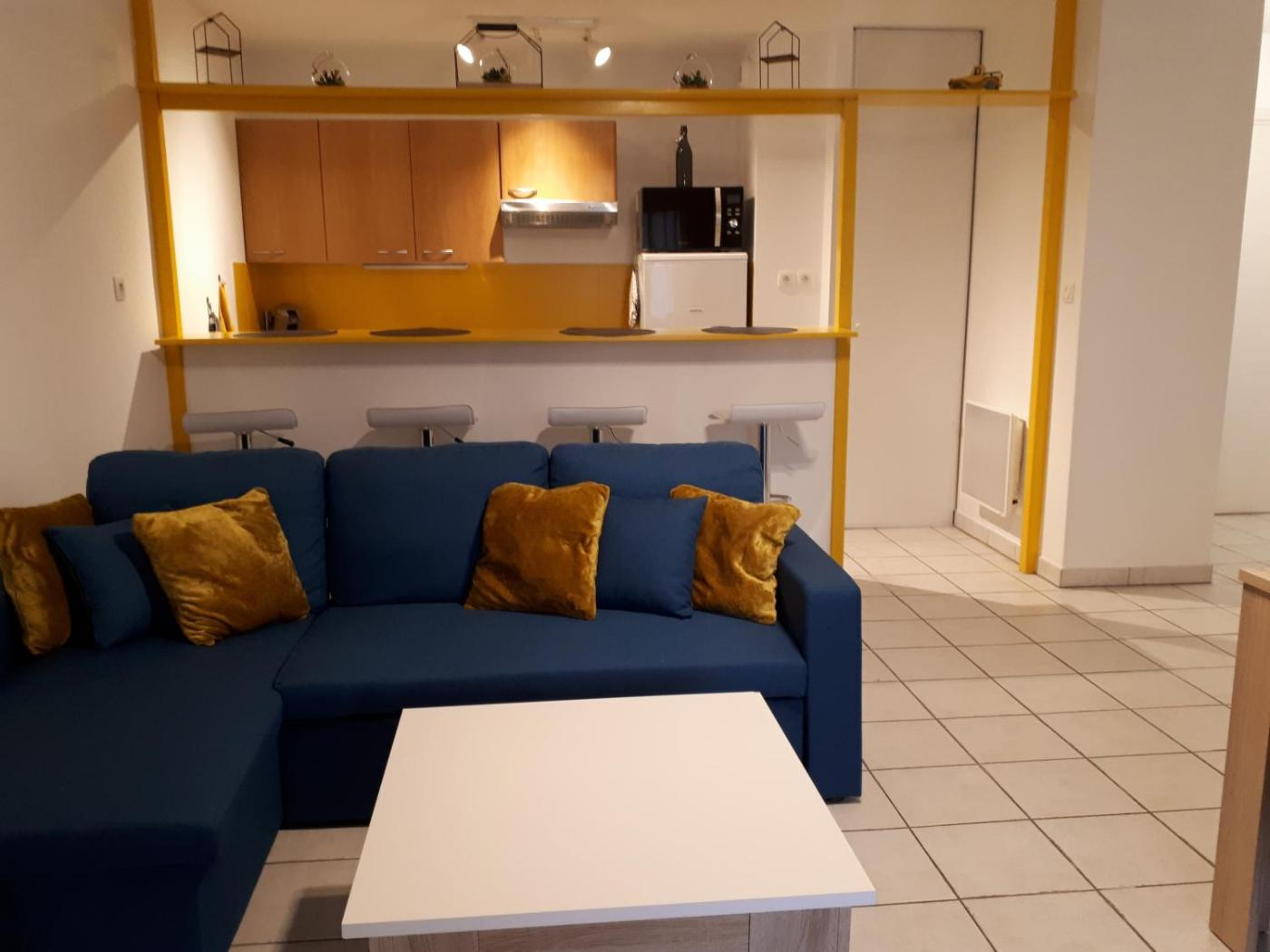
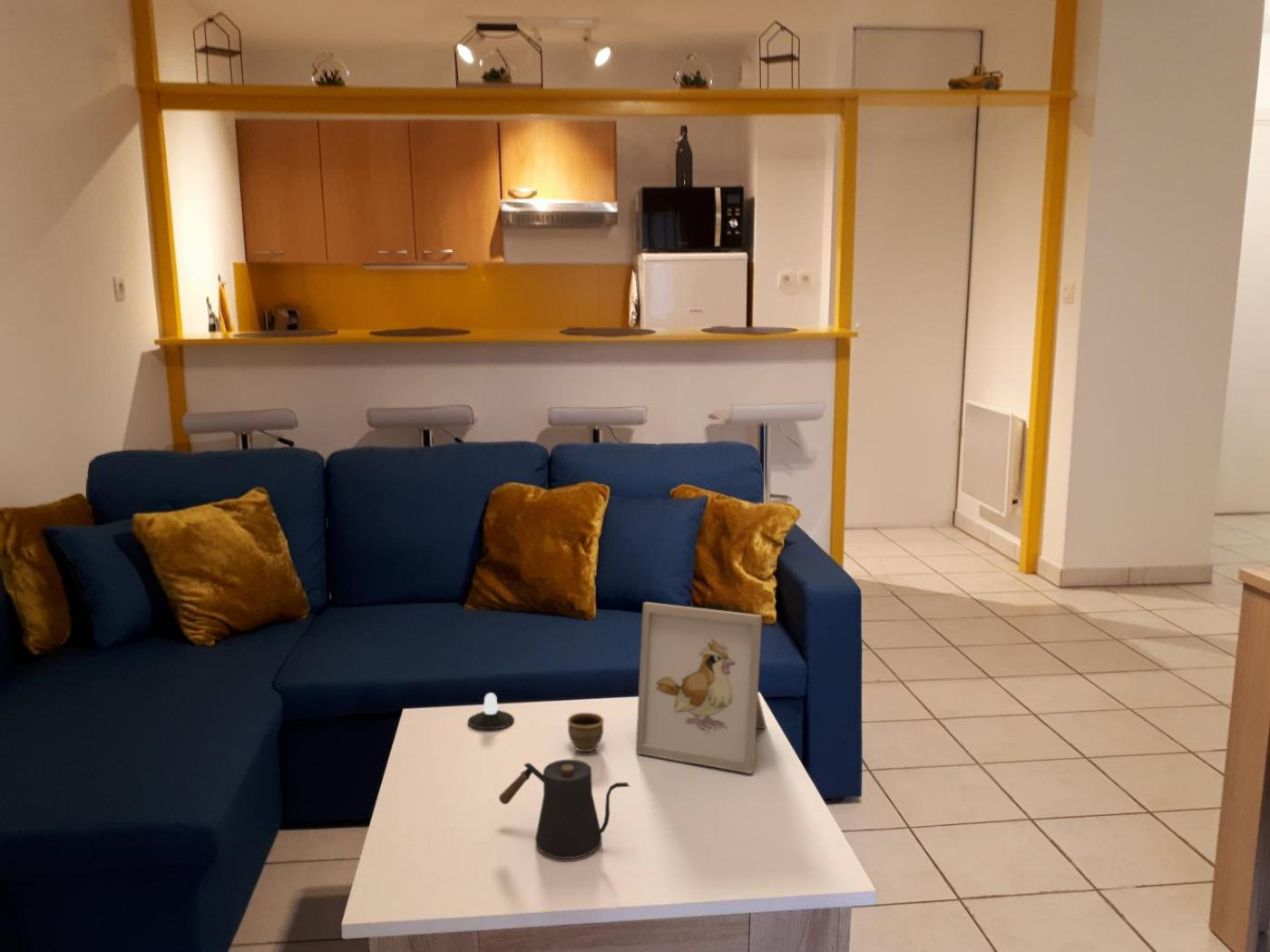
+ candle [467,692,515,731]
+ cup [567,712,605,753]
+ kettle [498,759,630,860]
+ picture frame [635,601,767,774]
